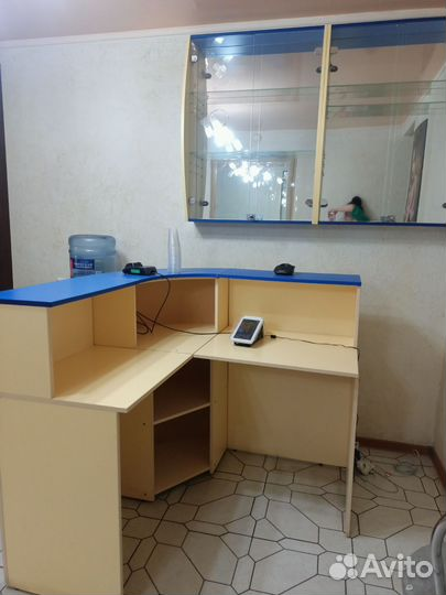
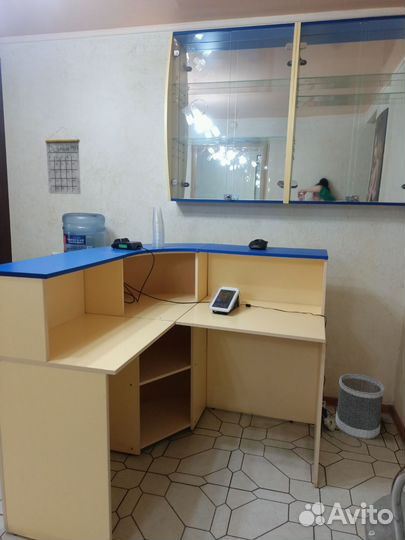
+ wastebasket [335,373,386,440]
+ calendar [44,127,81,195]
